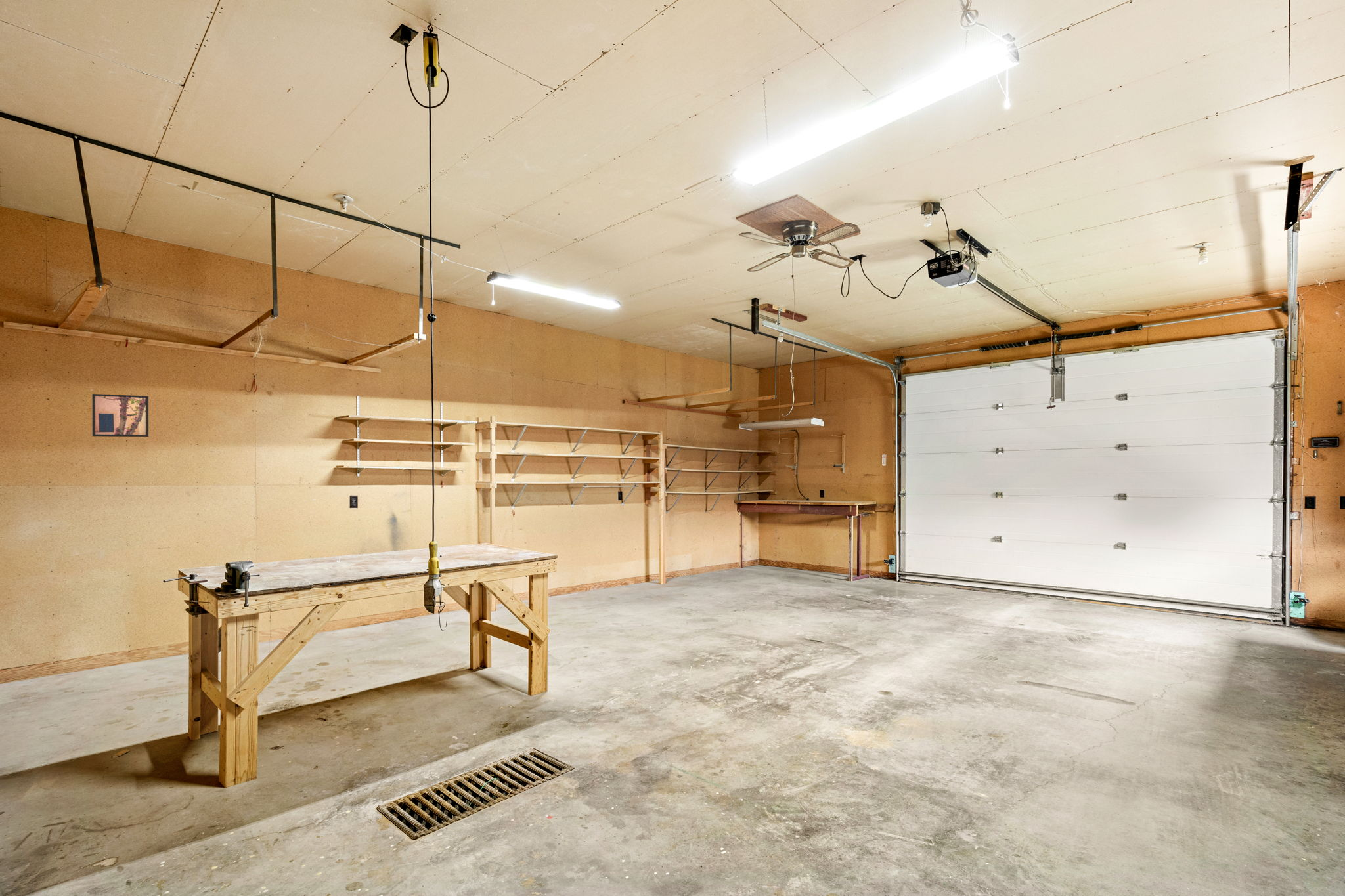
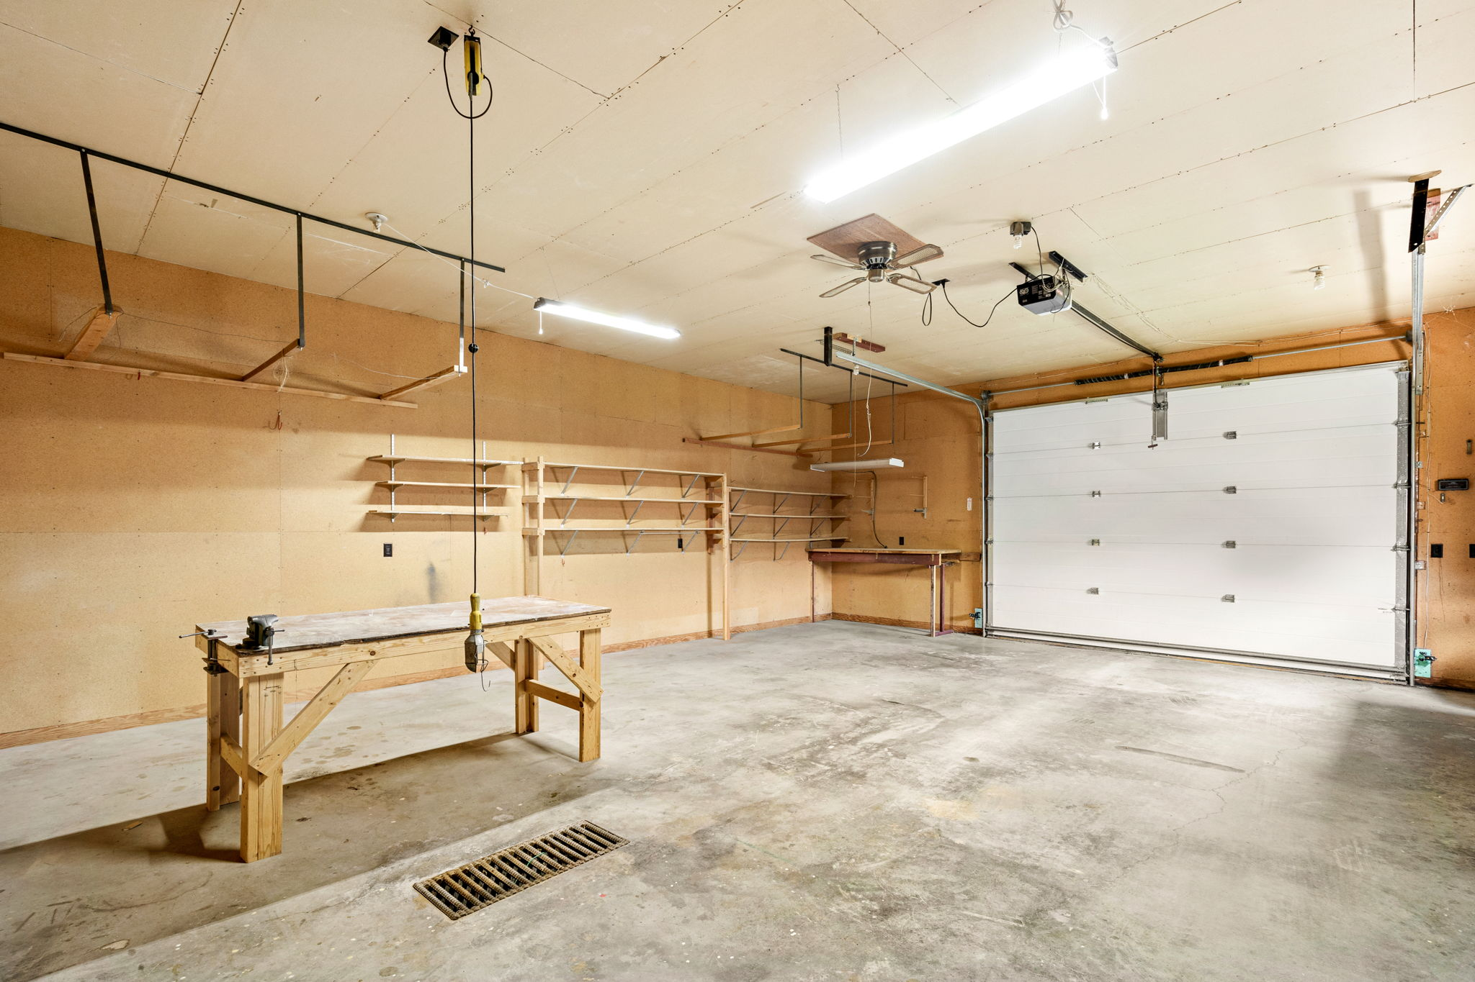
- wall art [91,393,149,437]
